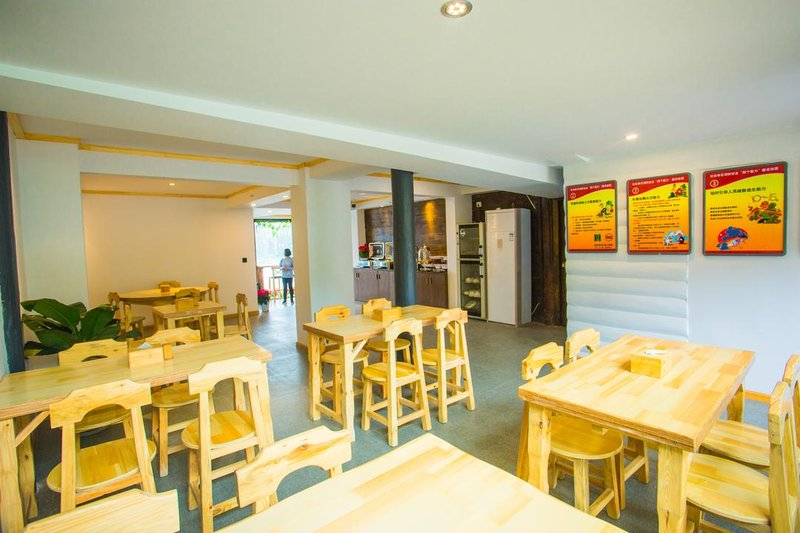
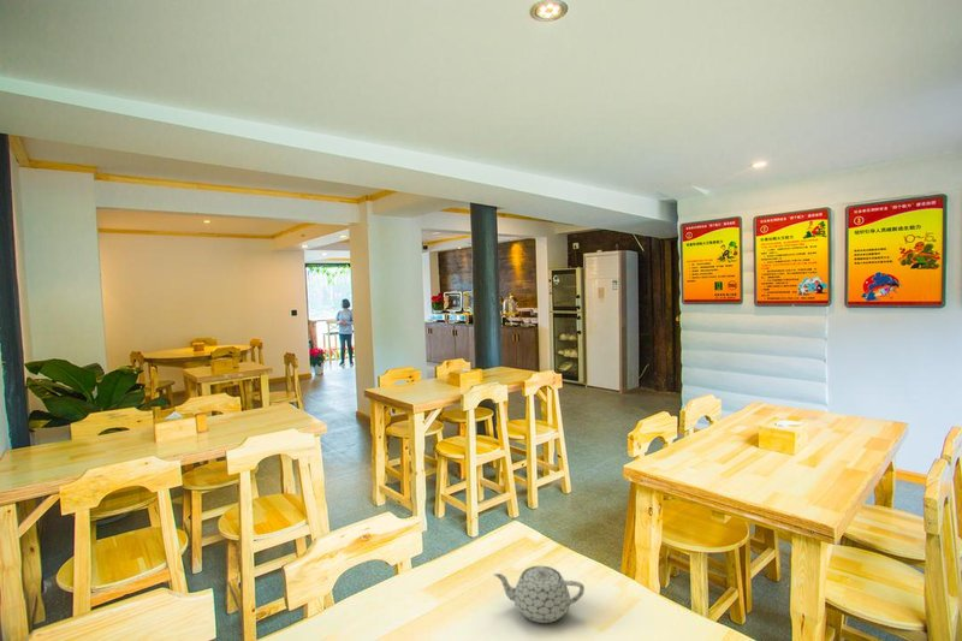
+ teapot [493,564,586,624]
